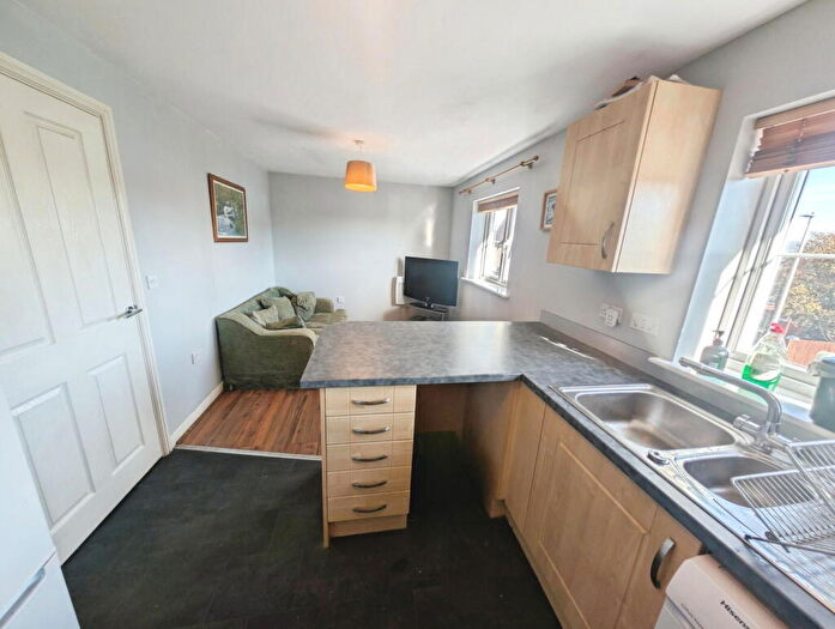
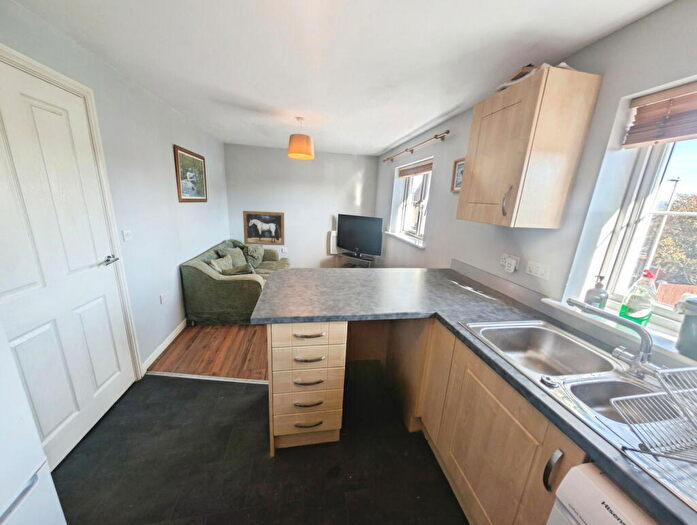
+ wall art [242,210,285,246]
